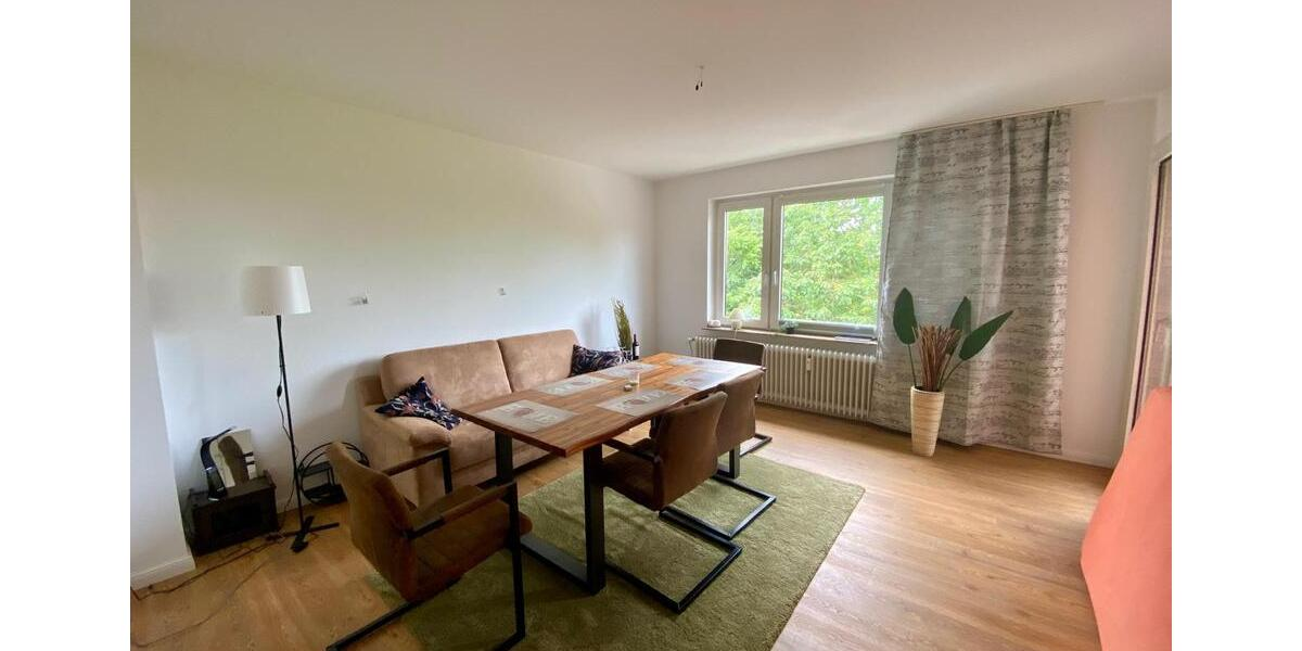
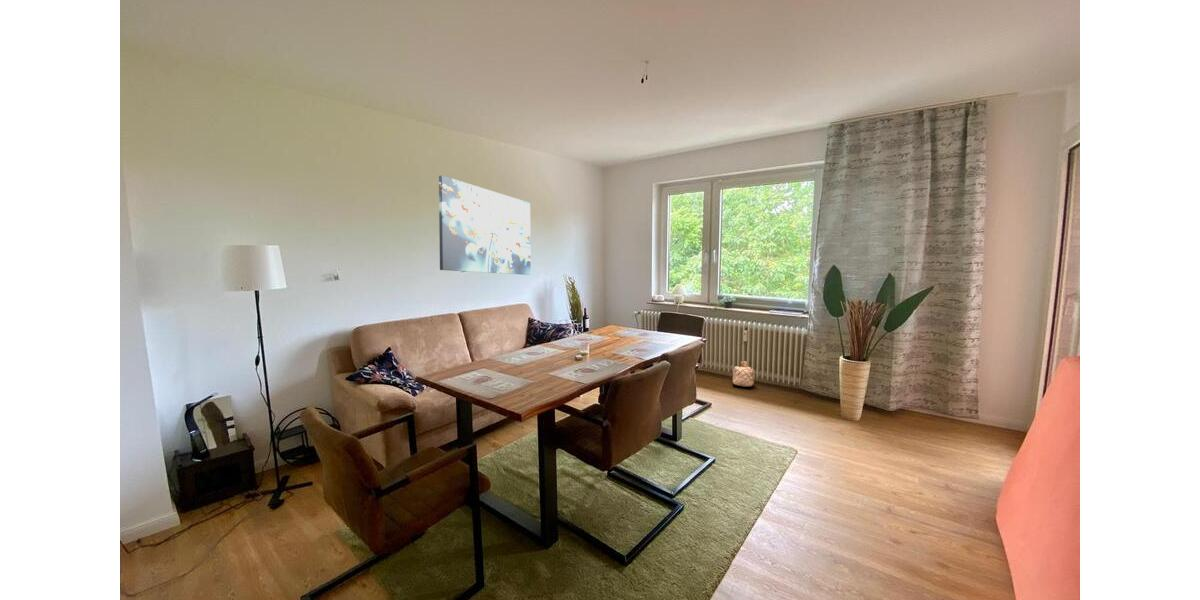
+ basket [732,360,756,388]
+ wall art [438,175,531,276]
